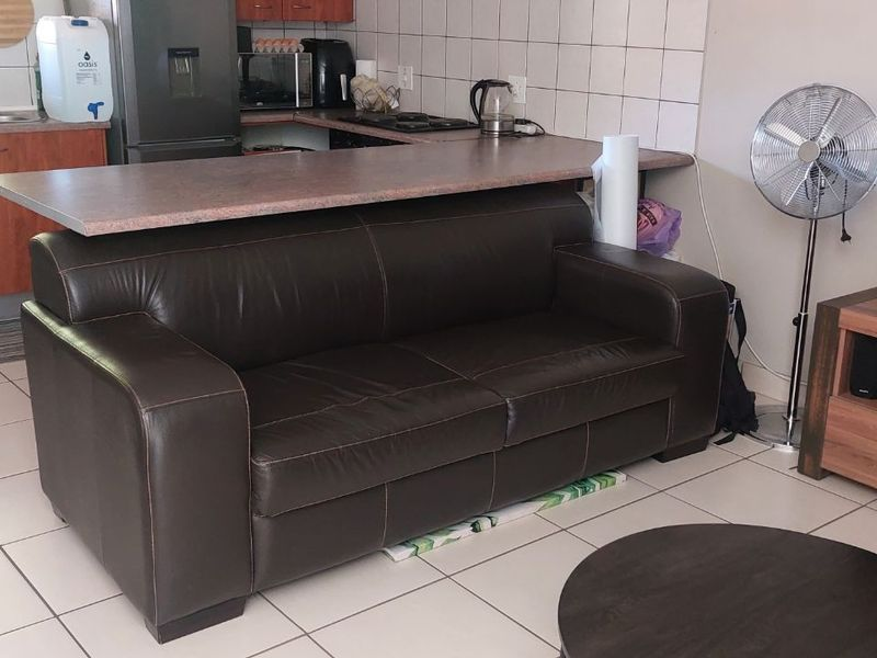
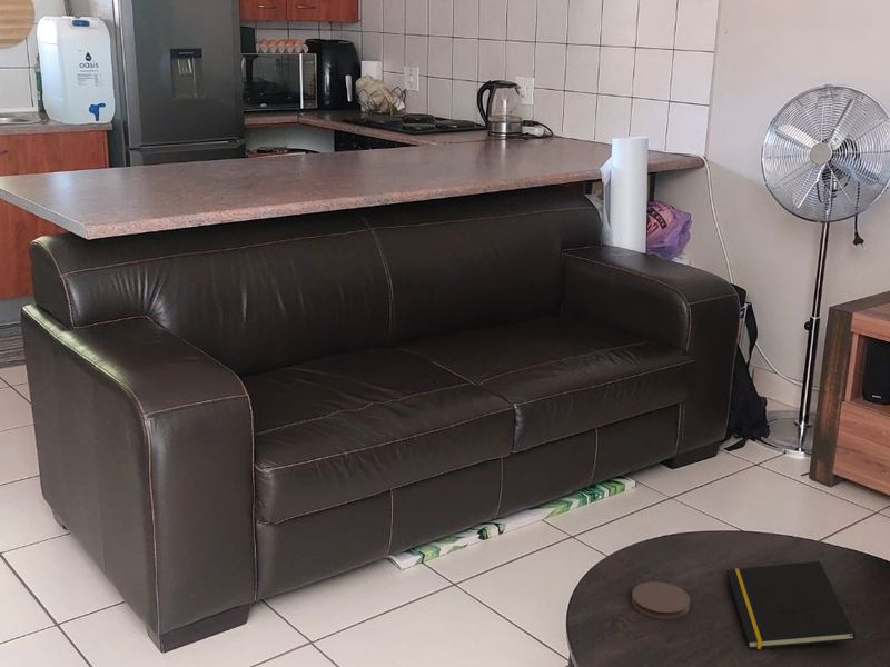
+ coaster [631,580,691,620]
+ notepad [725,560,857,650]
